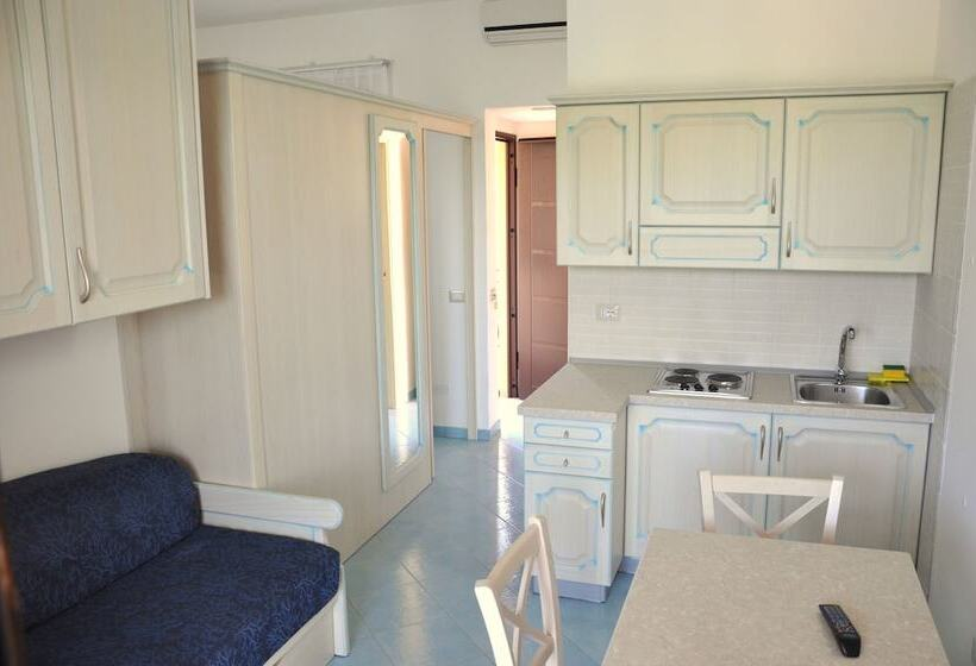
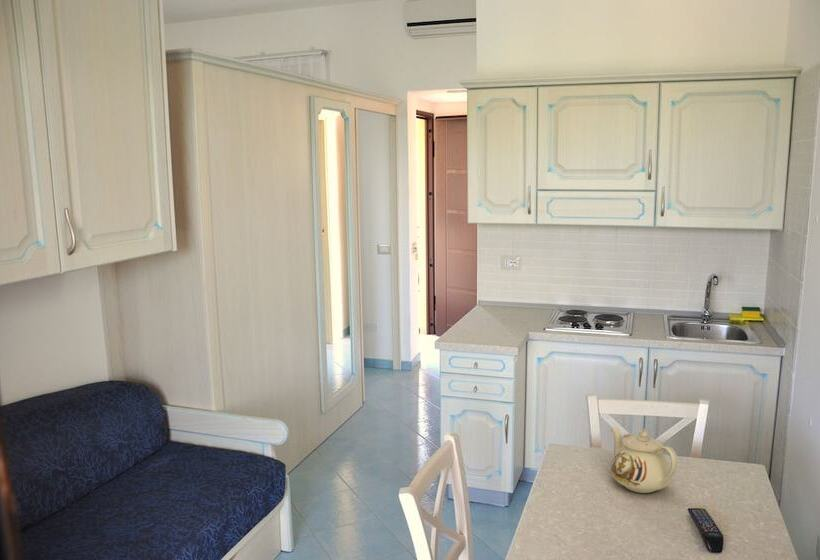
+ teapot [610,426,679,494]
